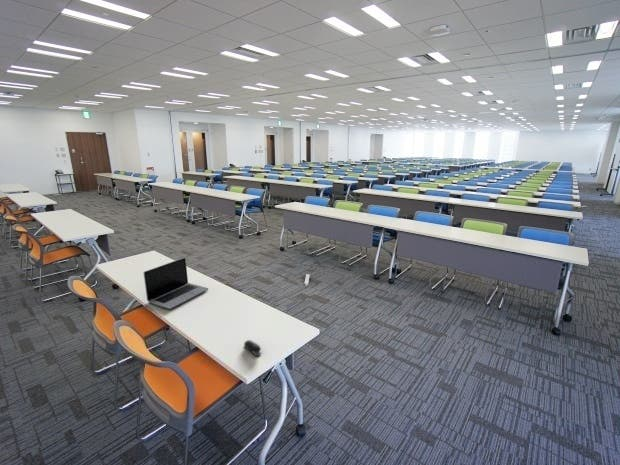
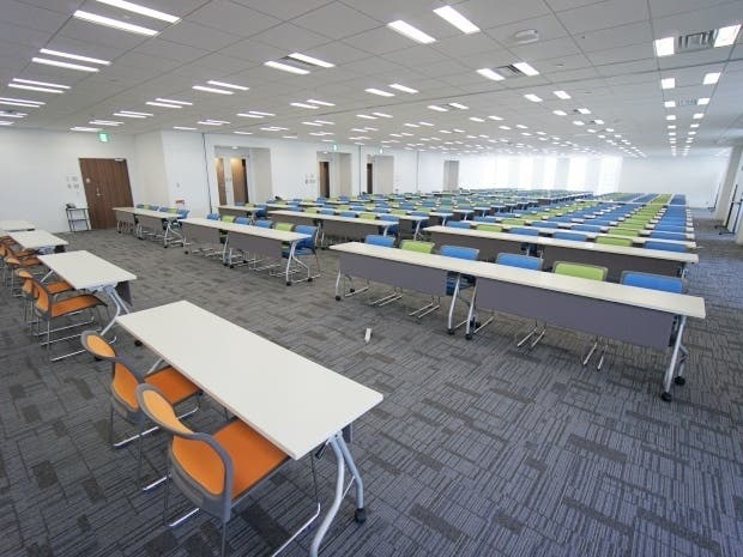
- stapler [243,339,262,357]
- laptop [142,257,209,310]
